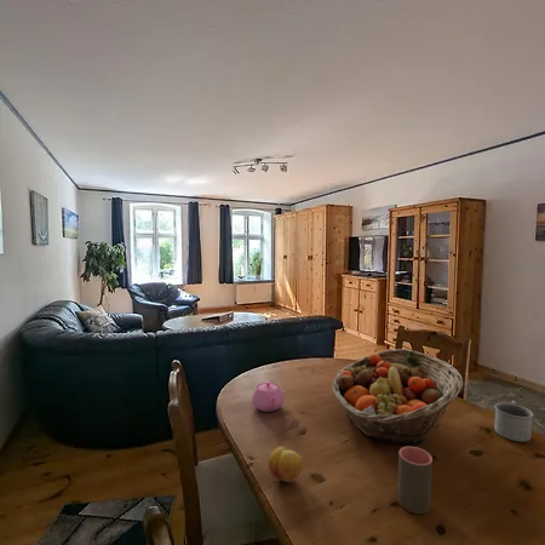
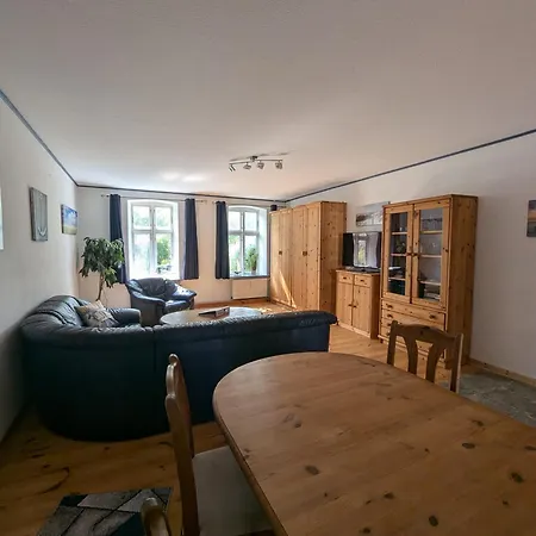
- teapot [251,380,285,413]
- mug [493,400,534,443]
- fruit basket [331,348,464,447]
- fruit [268,446,304,483]
- cup [396,446,434,515]
